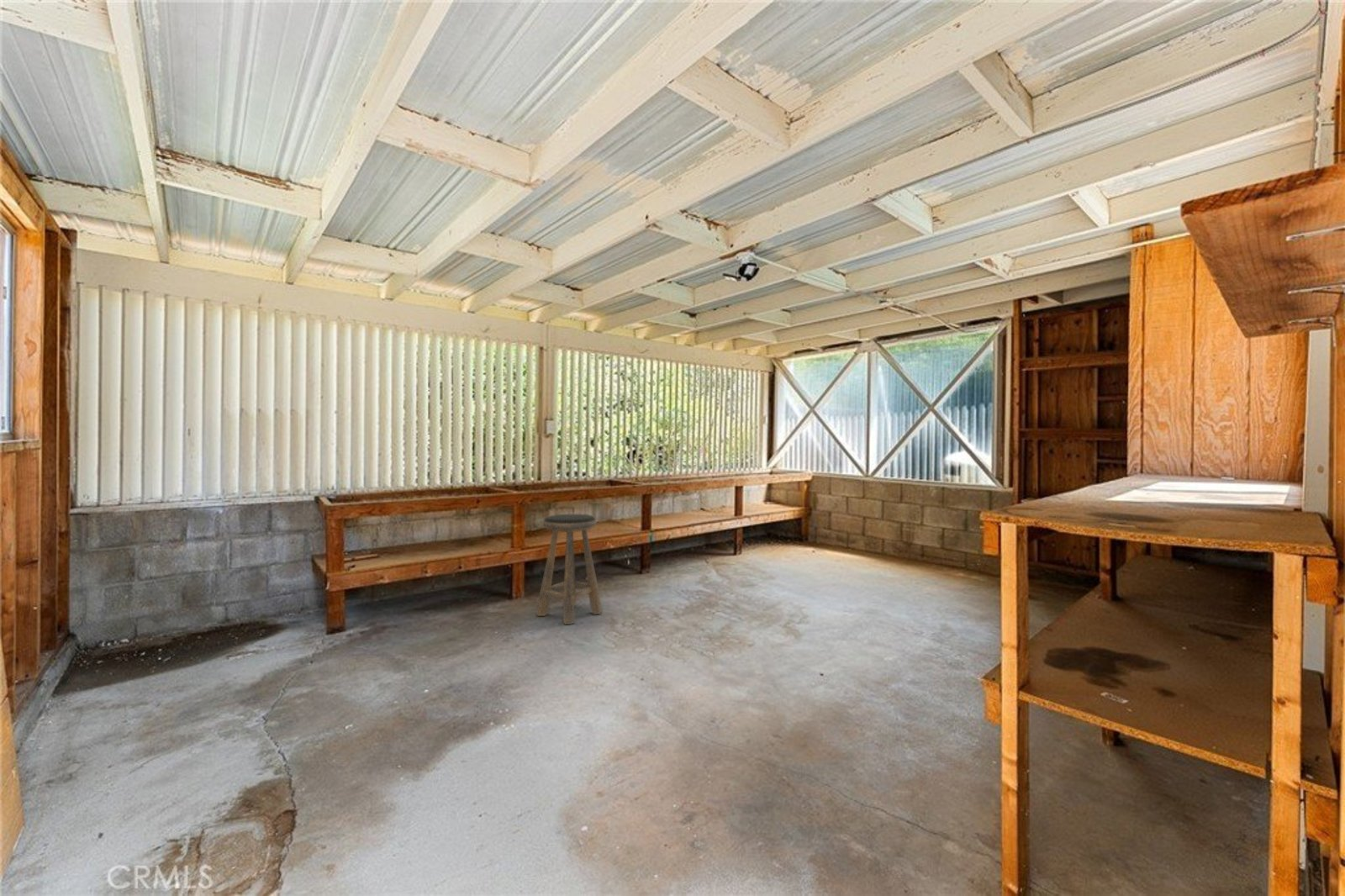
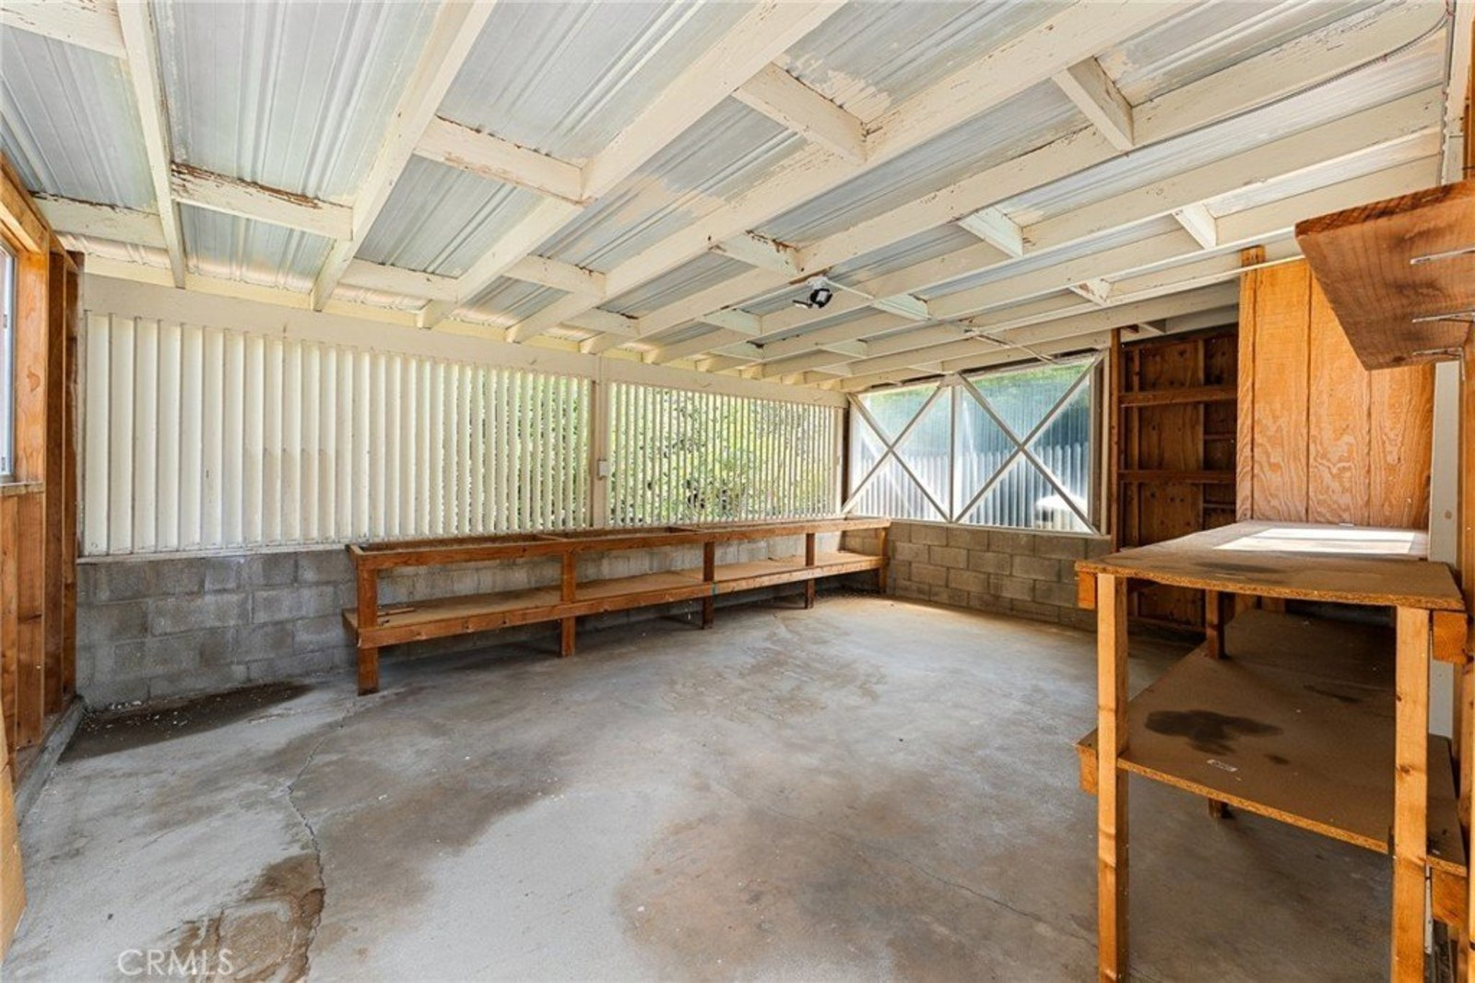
- stool [535,514,603,625]
